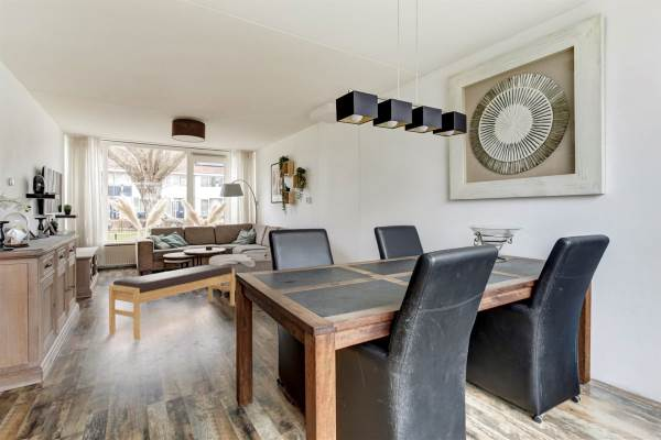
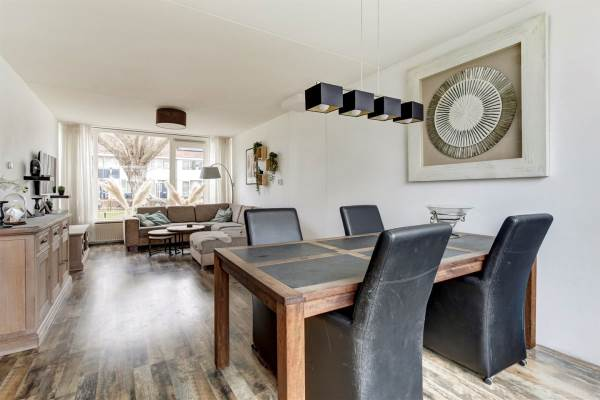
- bench [108,264,236,341]
